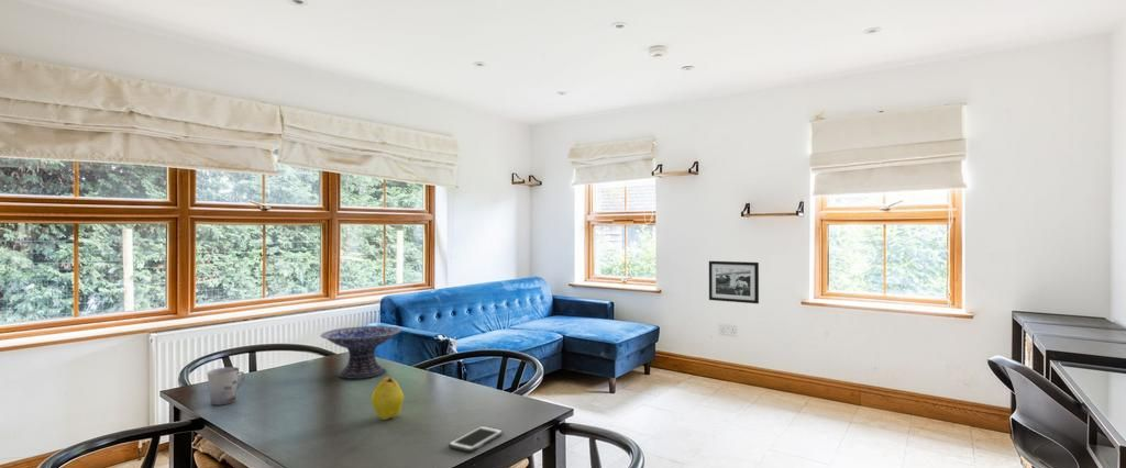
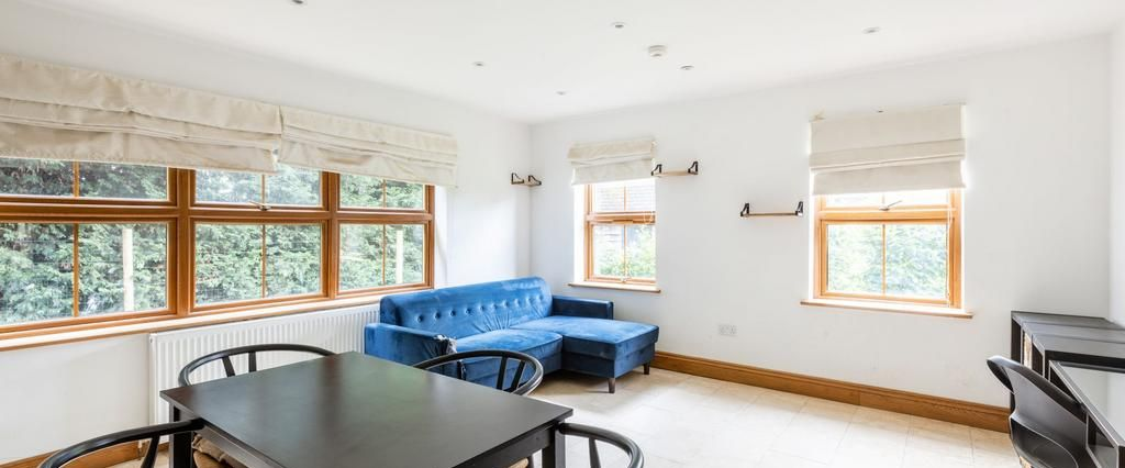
- fruit [371,377,405,421]
- decorative bowl [319,325,402,380]
- cell phone [448,425,505,453]
- picture frame [708,260,760,304]
- cup [206,366,245,406]
